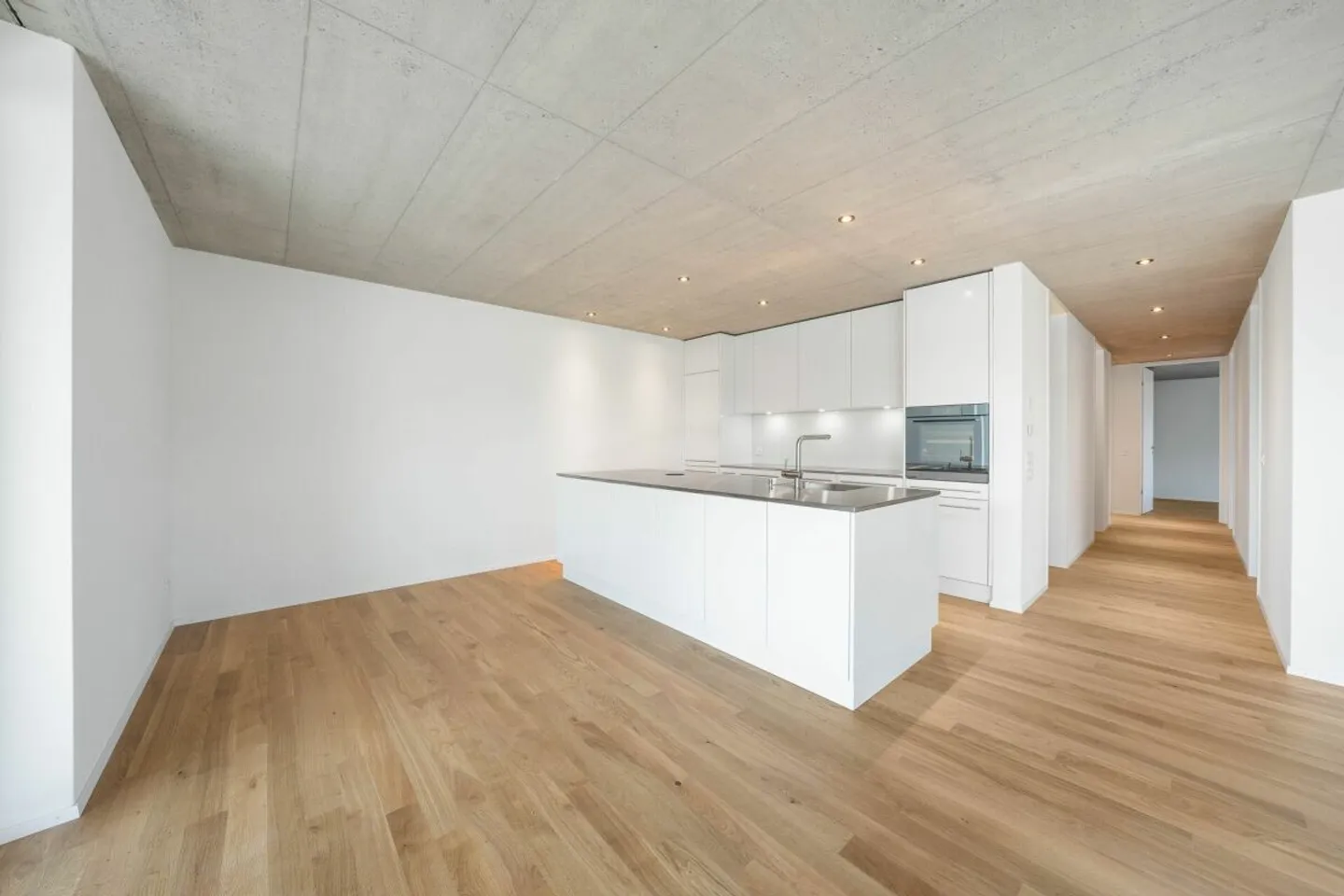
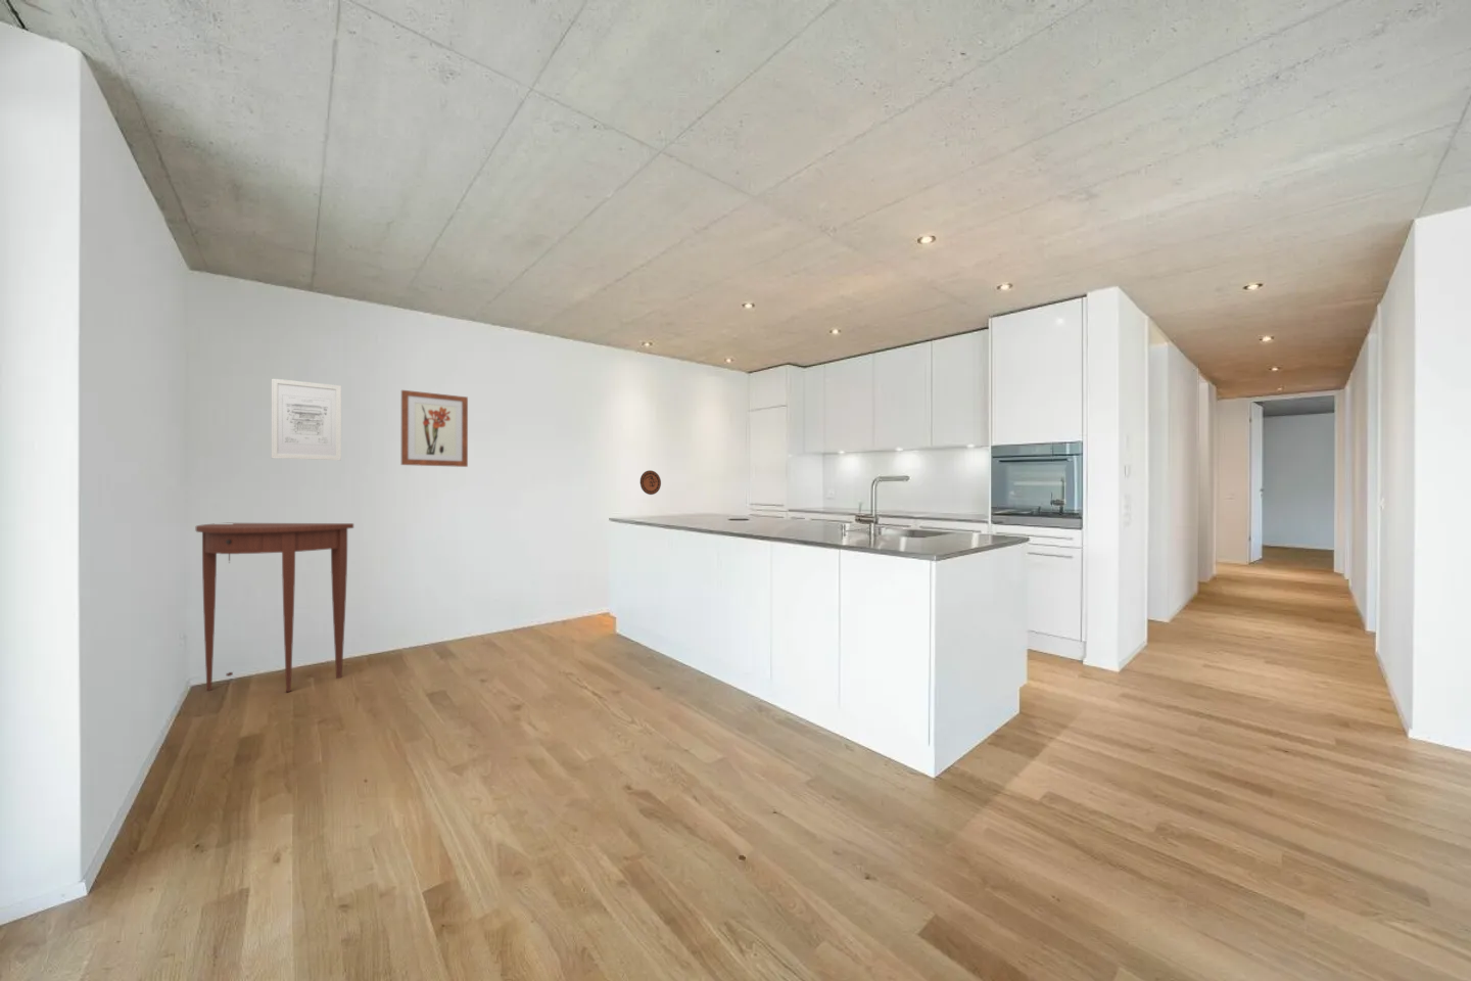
+ wall art [401,390,468,468]
+ wall art [270,377,343,461]
+ decorative plate [639,469,662,496]
+ console table [194,522,355,693]
